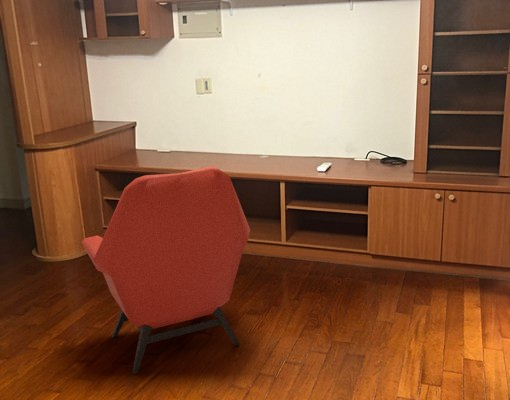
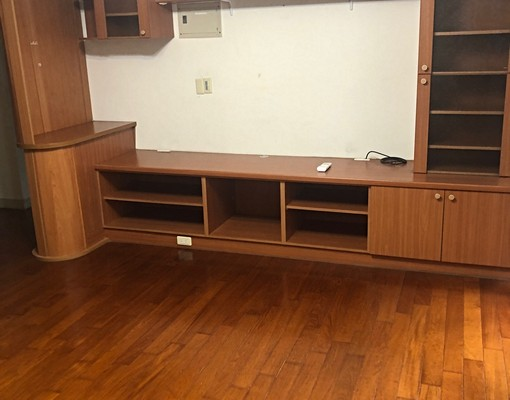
- armchair [80,166,251,375]
